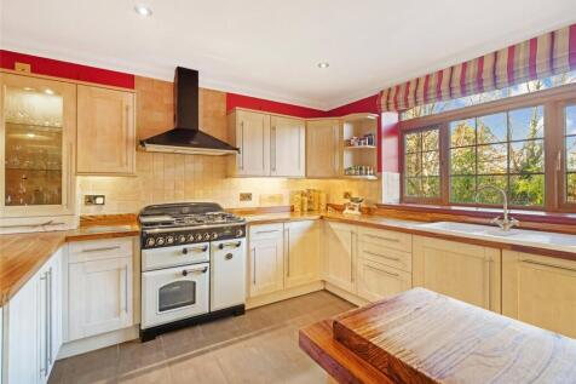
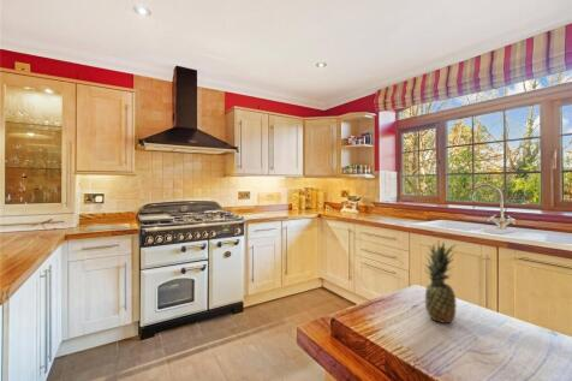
+ fruit [421,240,459,325]
